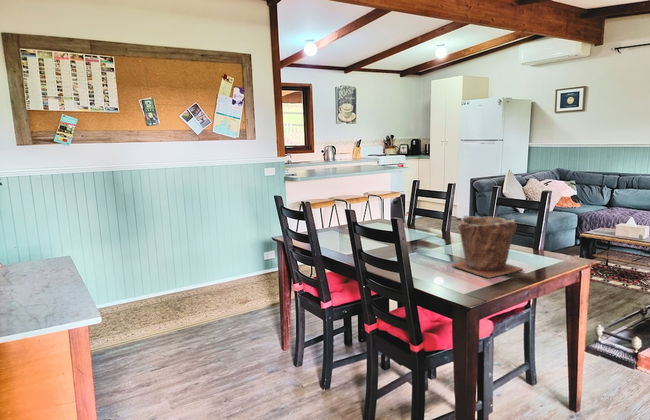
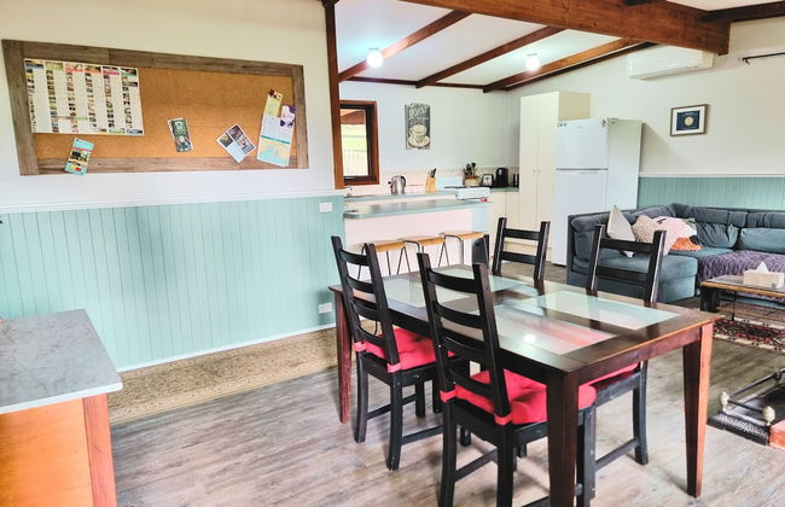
- plant pot [450,215,524,279]
